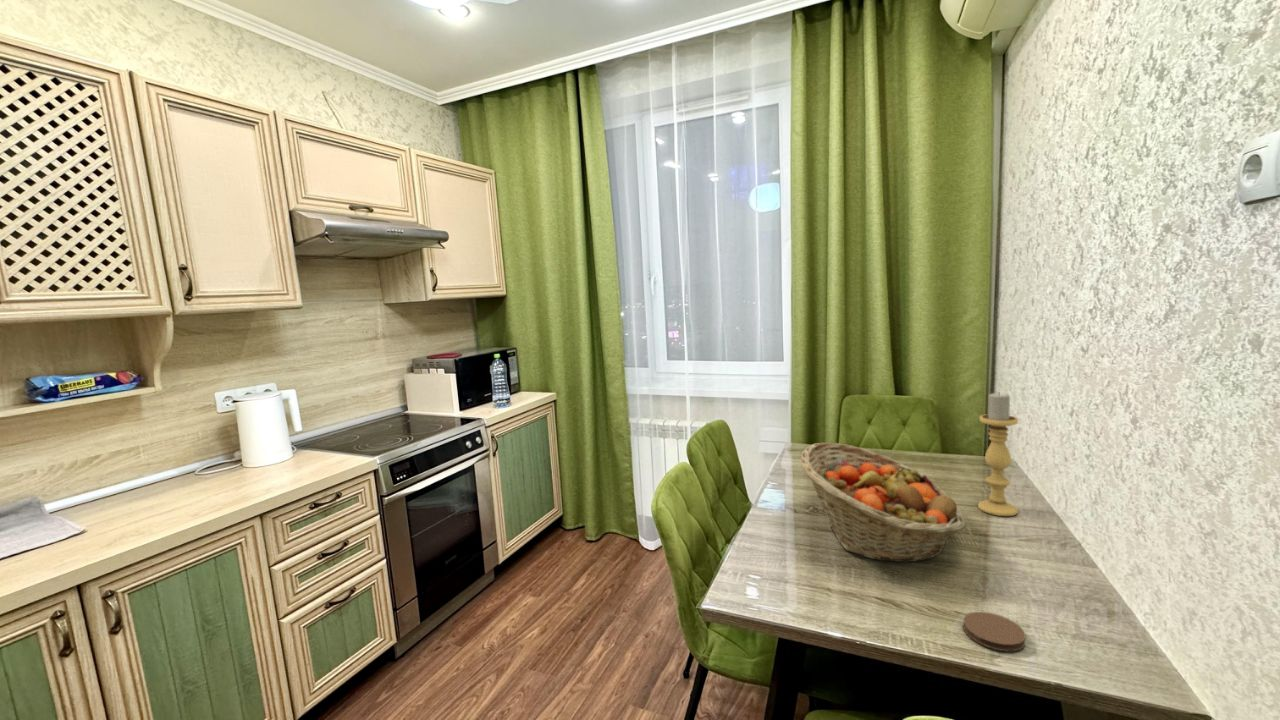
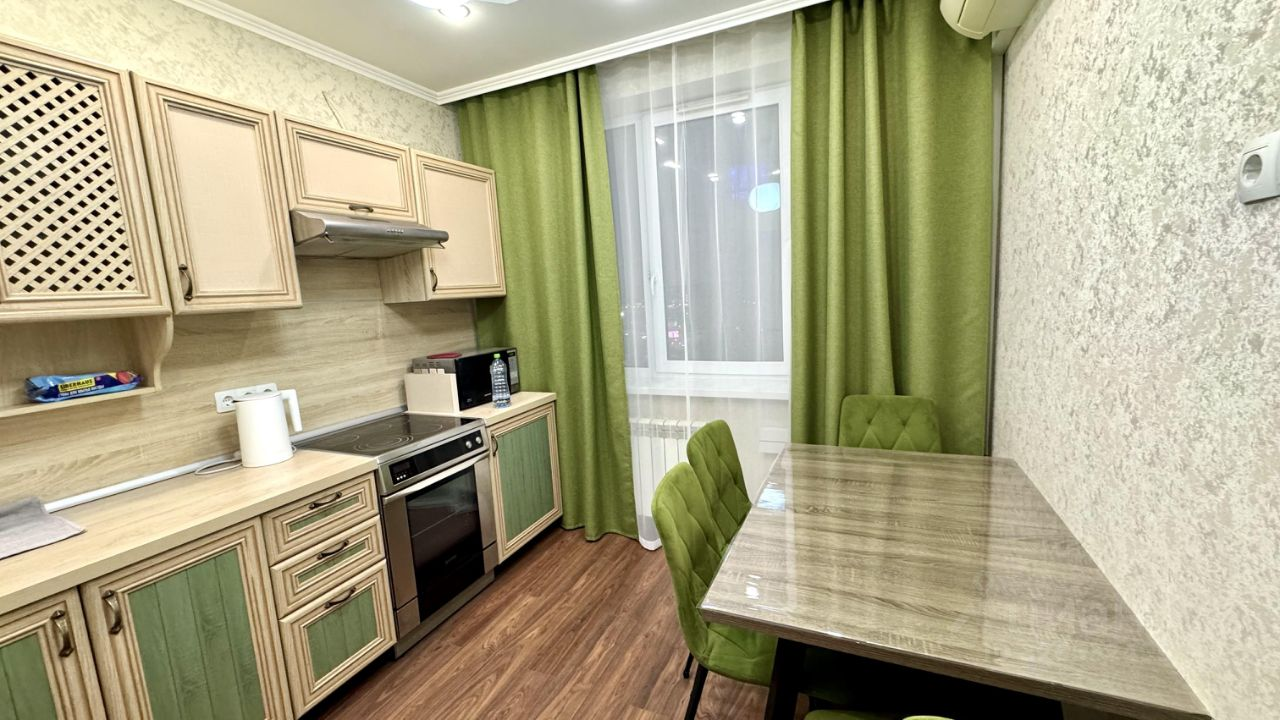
- coaster [962,611,1027,652]
- fruit basket [800,442,967,563]
- candle holder [977,391,1019,517]
